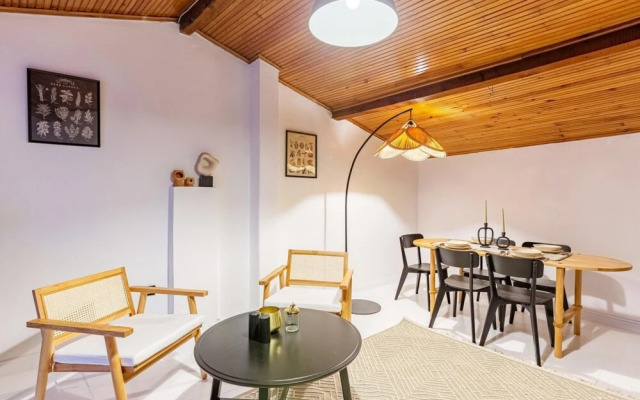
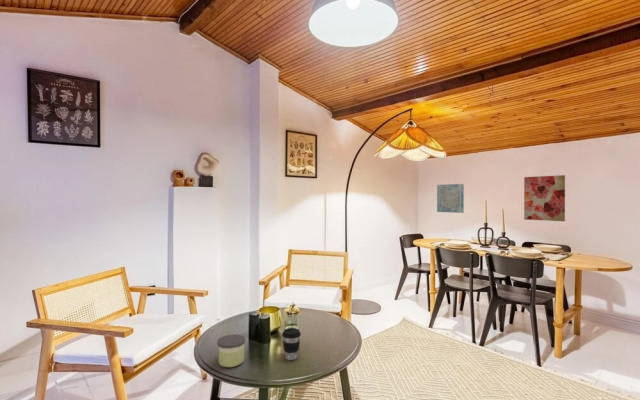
+ wall art [523,174,566,222]
+ wall art [436,183,465,214]
+ candle [216,333,246,368]
+ coffee cup [281,327,302,361]
